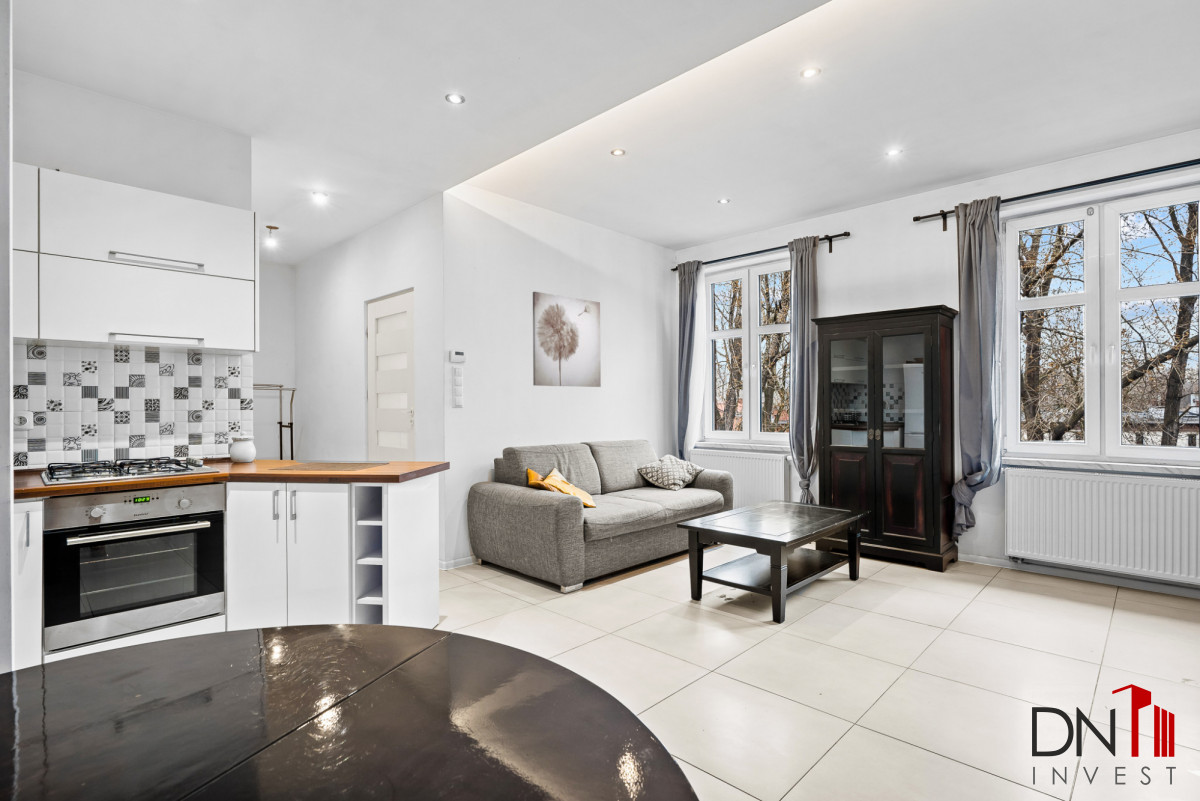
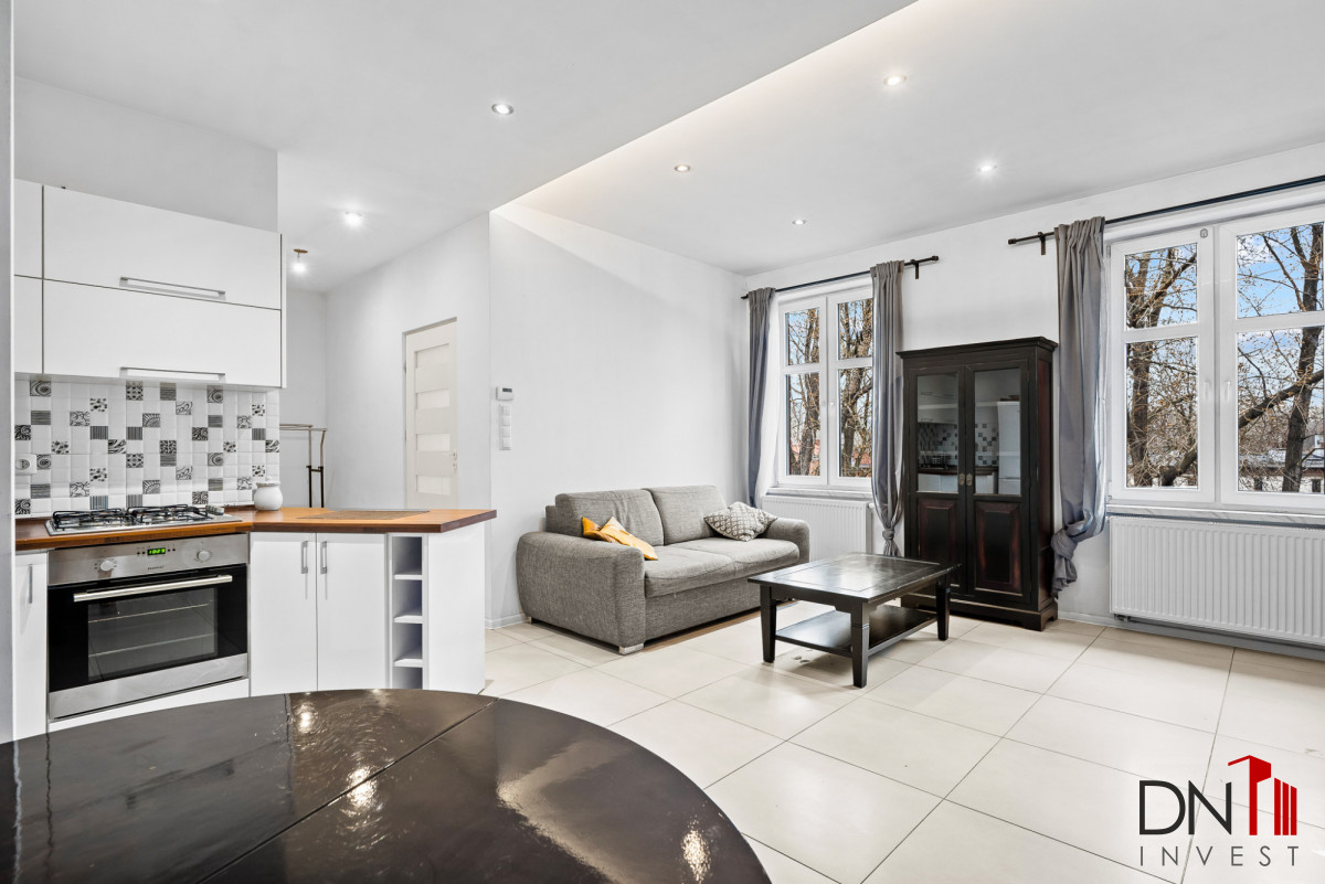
- wall art [532,291,602,388]
